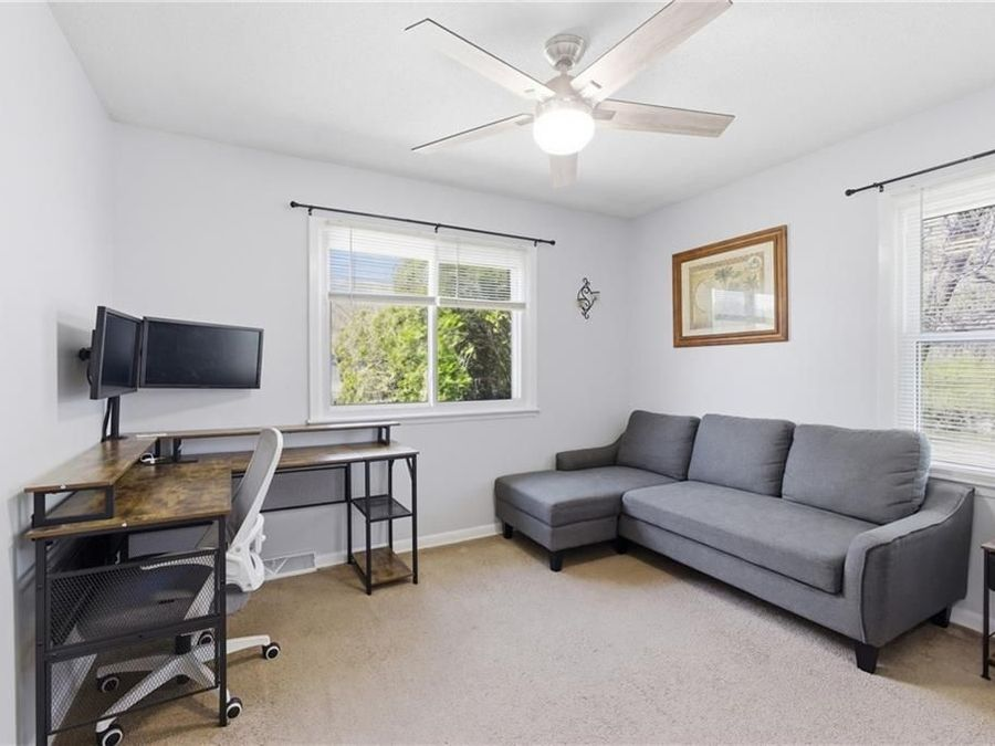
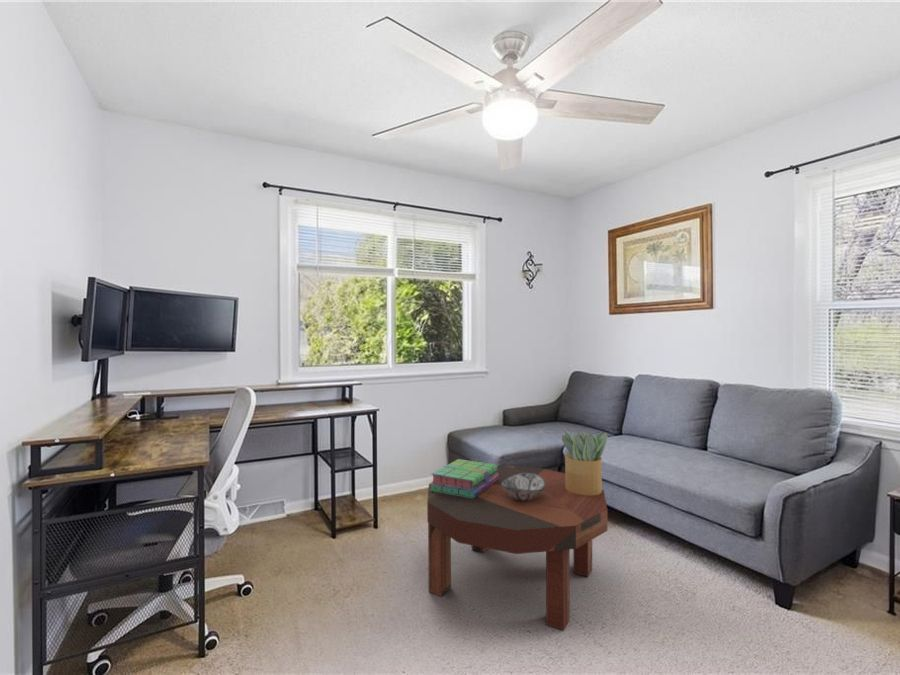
+ stack of books [429,458,499,499]
+ potted plant [561,428,608,495]
+ coffee table [426,465,608,632]
+ decorative bowl [501,473,545,501]
